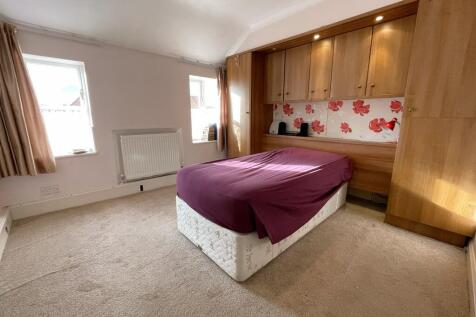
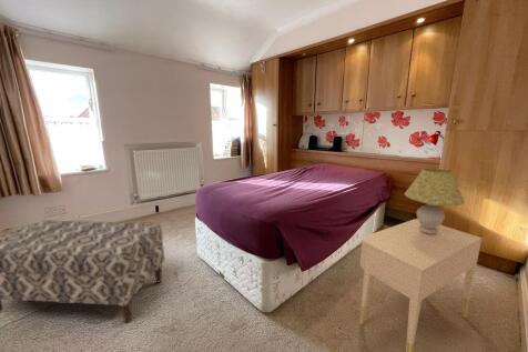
+ bench [0,220,166,323]
+ nightstand [358,218,483,352]
+ table lamp [404,168,466,234]
